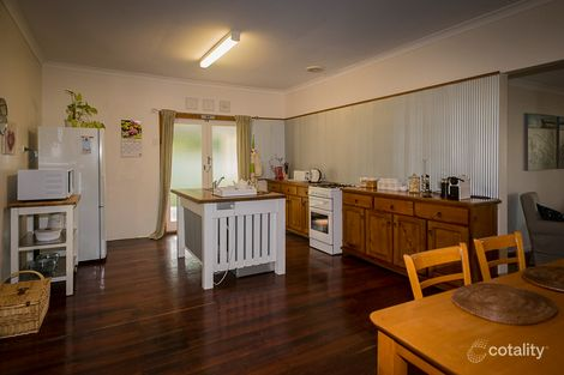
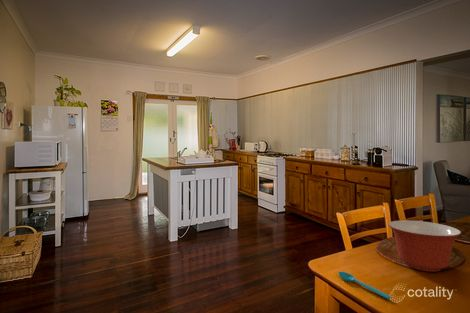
+ mixing bowl [387,219,462,273]
+ spoon [337,271,392,300]
